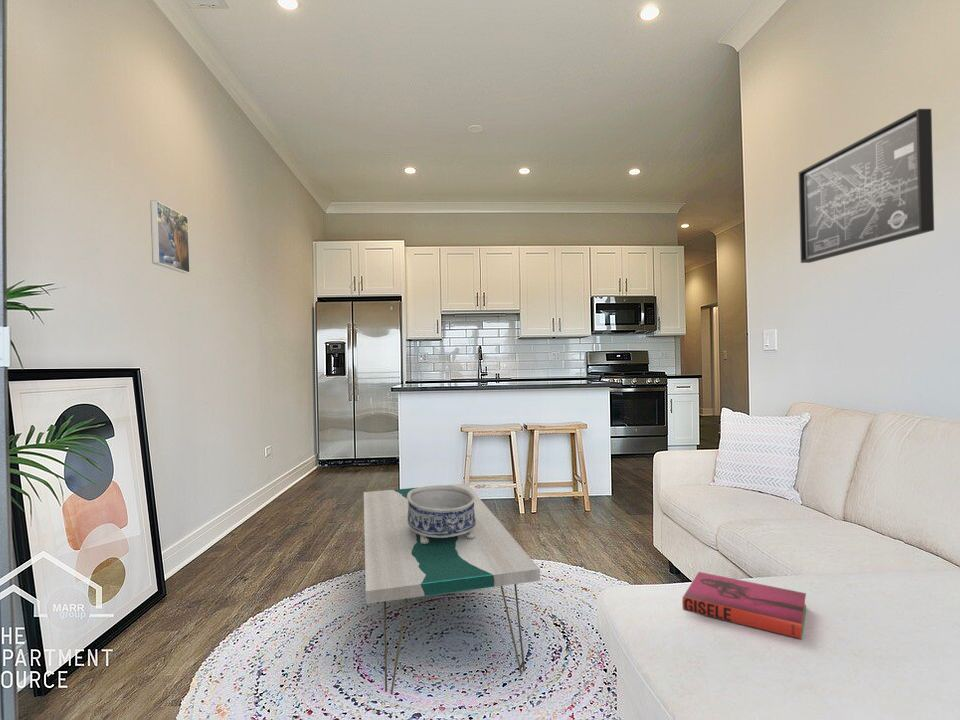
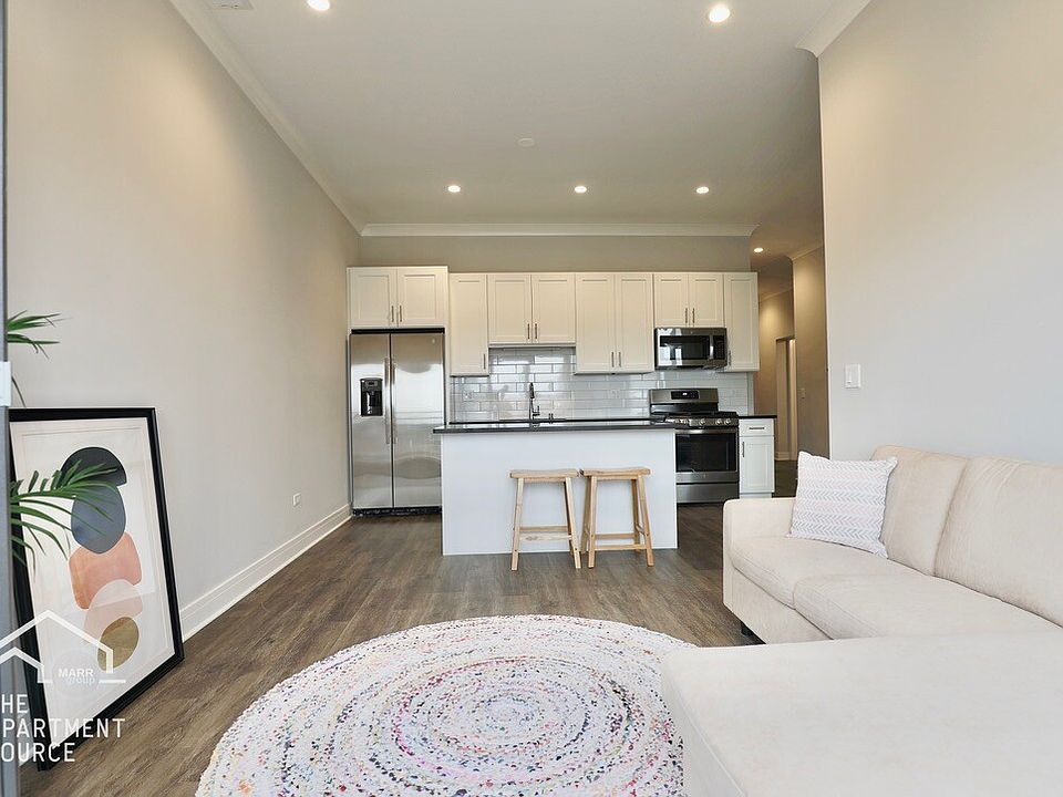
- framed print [149,200,191,274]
- coffee table [363,482,541,695]
- decorative bowl [407,484,476,544]
- wall art [798,108,935,264]
- hardback book [681,571,807,640]
